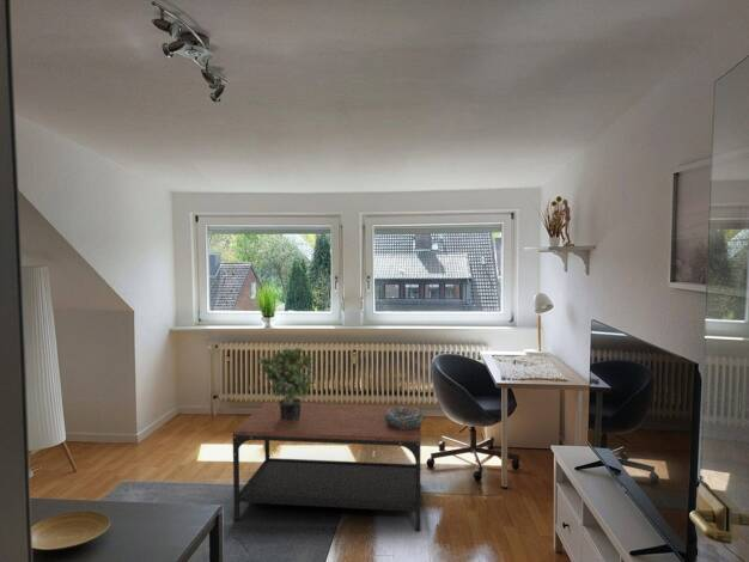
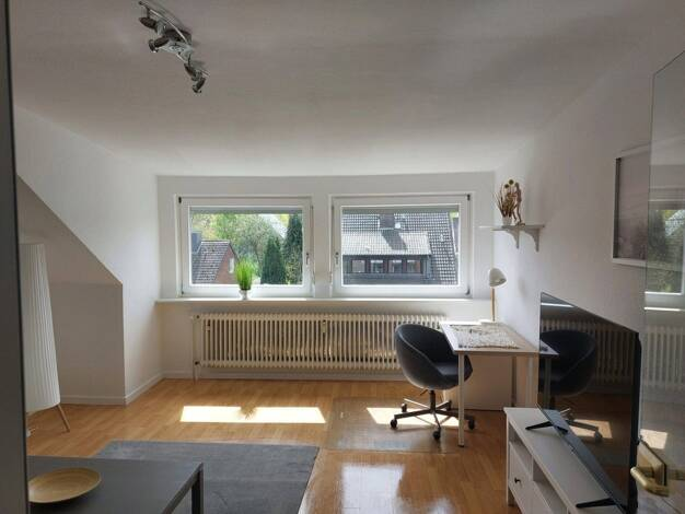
- decorative bowl [384,407,426,429]
- coffee table [232,401,421,532]
- potted plant [257,347,315,421]
